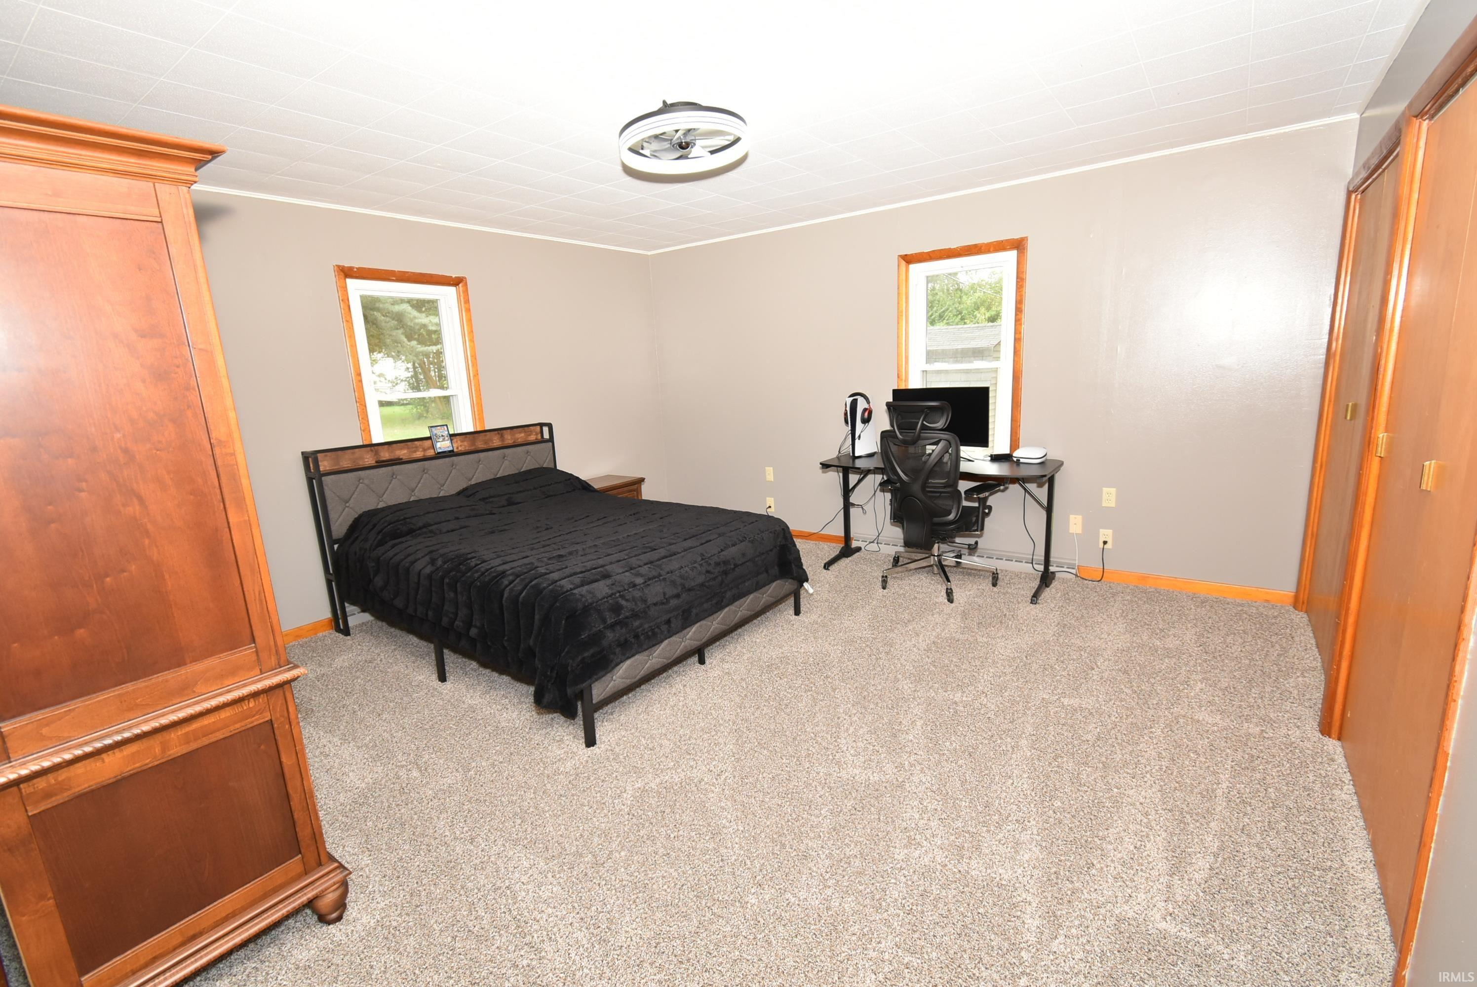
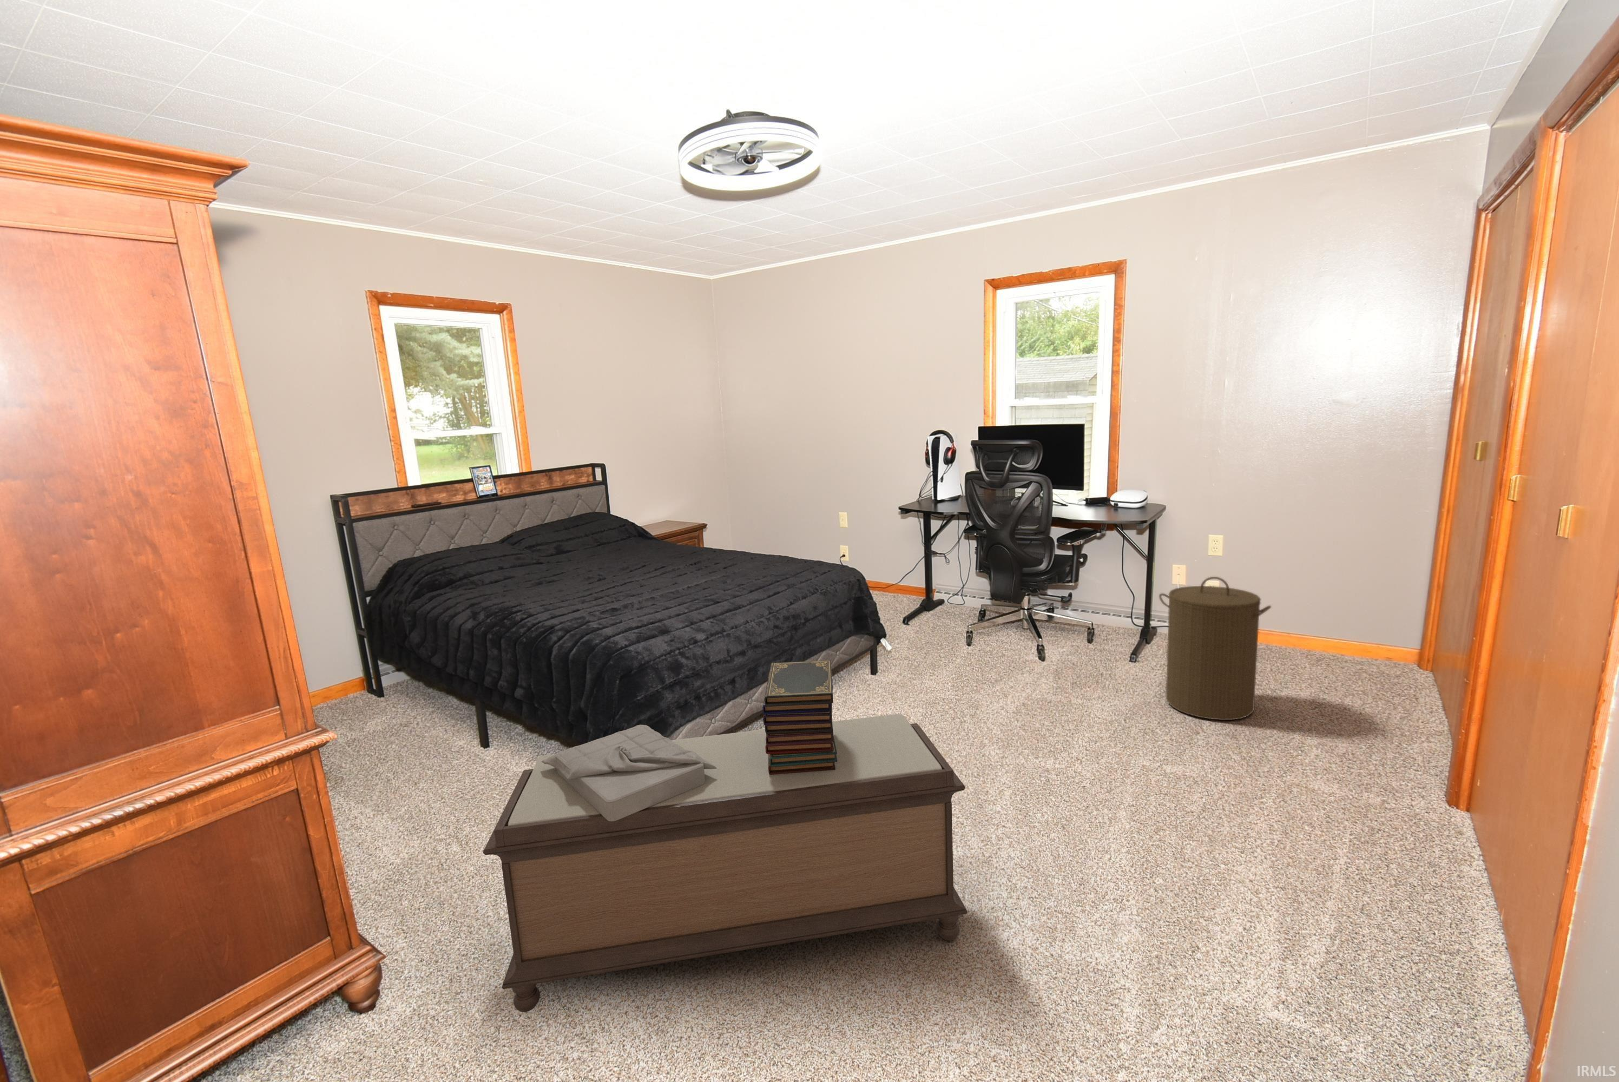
+ laundry hamper [1159,576,1271,721]
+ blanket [542,725,716,821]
+ bench [483,714,968,1013]
+ book stack [762,659,838,775]
